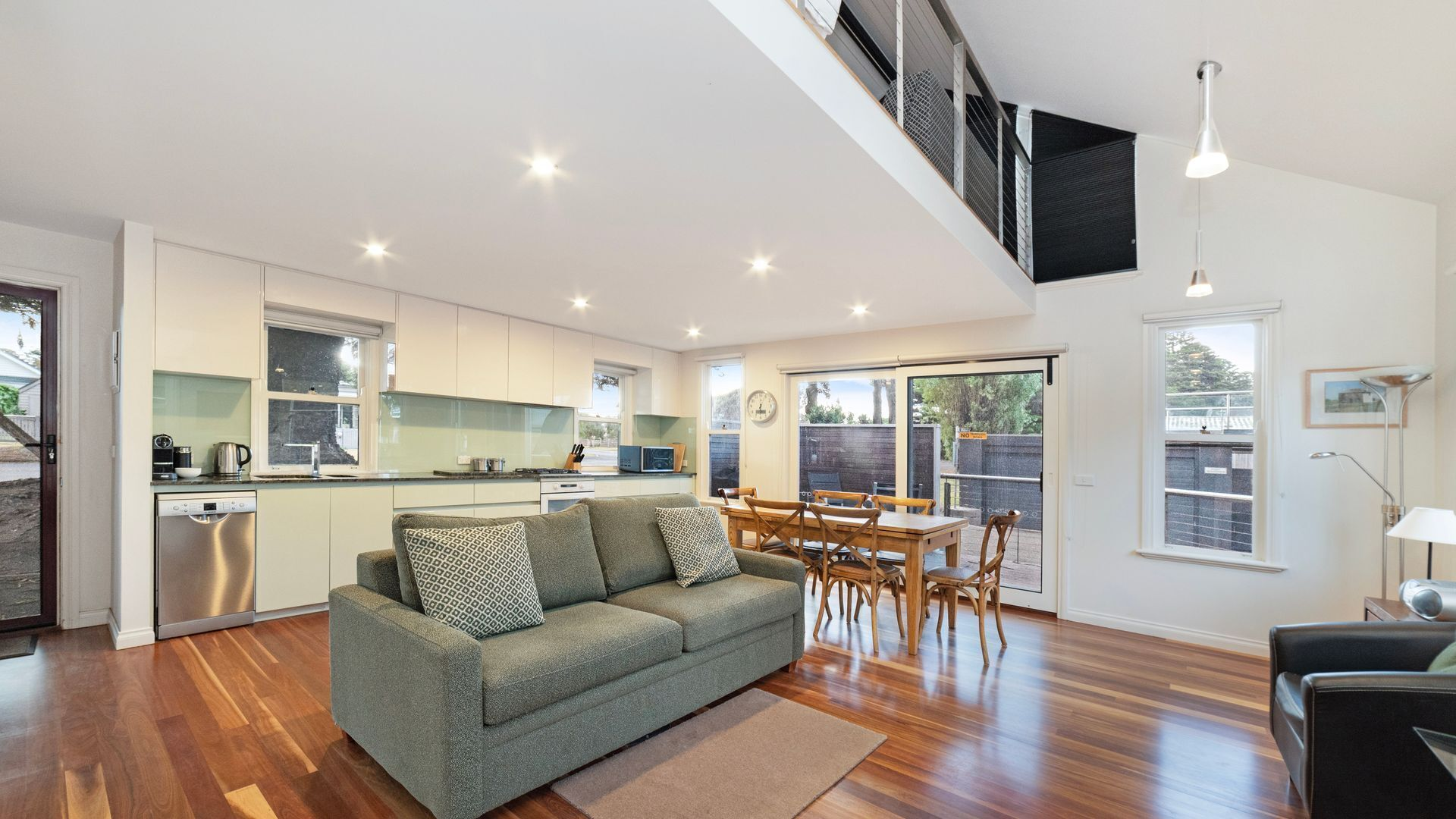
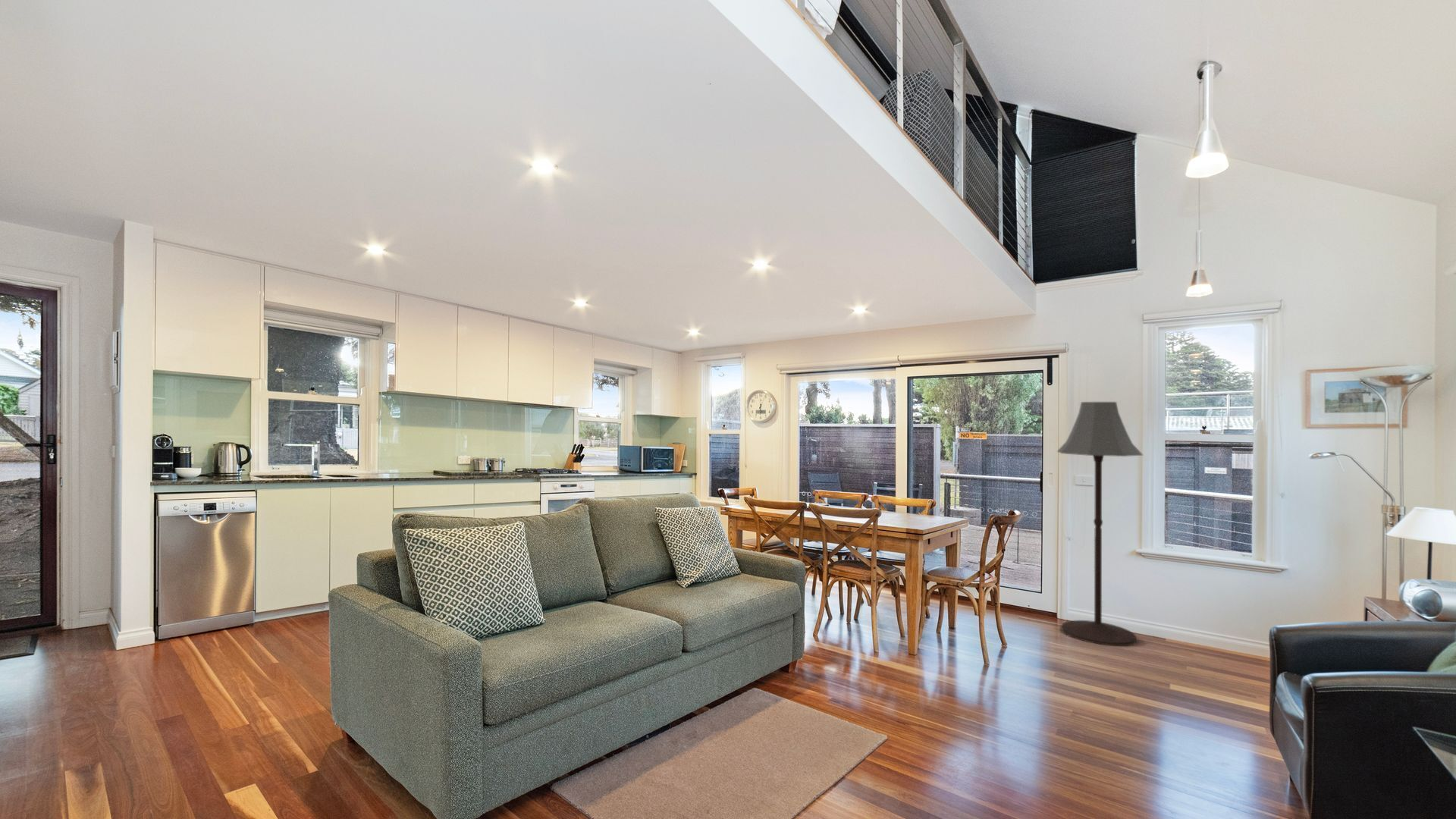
+ floor lamp [1056,401,1144,647]
